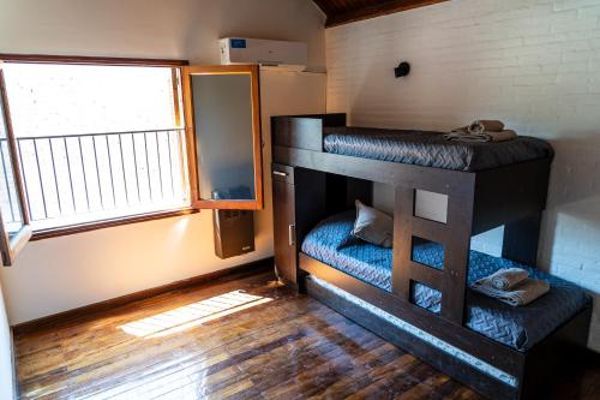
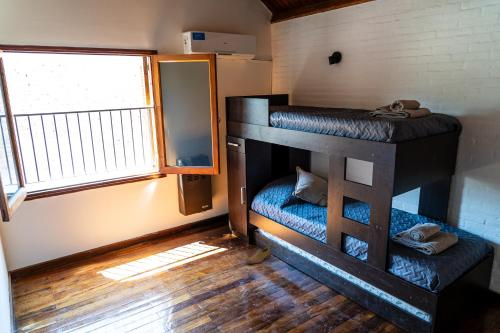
+ shoe [244,246,272,265]
